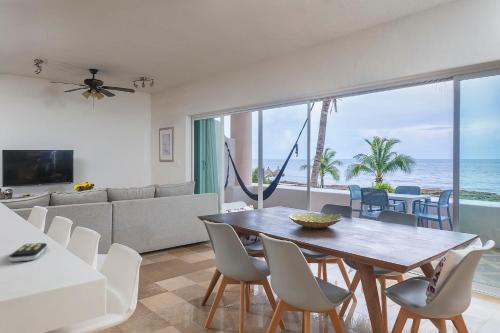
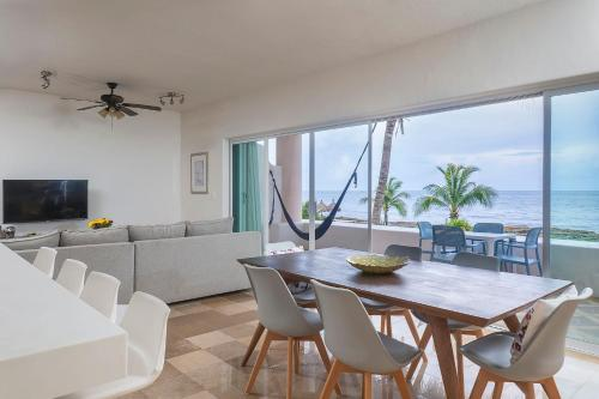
- remote control [8,241,48,263]
